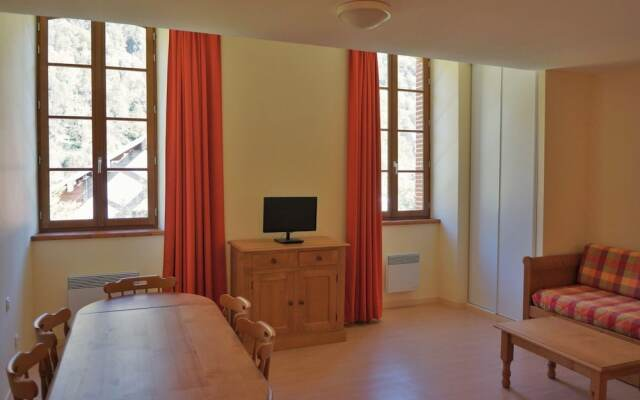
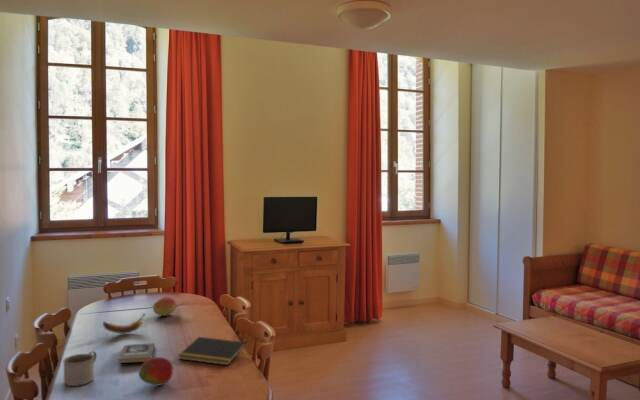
+ book [117,342,156,364]
+ banana [102,312,146,335]
+ fruit [152,296,179,317]
+ mug [62,350,98,387]
+ notepad [177,336,247,366]
+ fruit [138,356,175,386]
